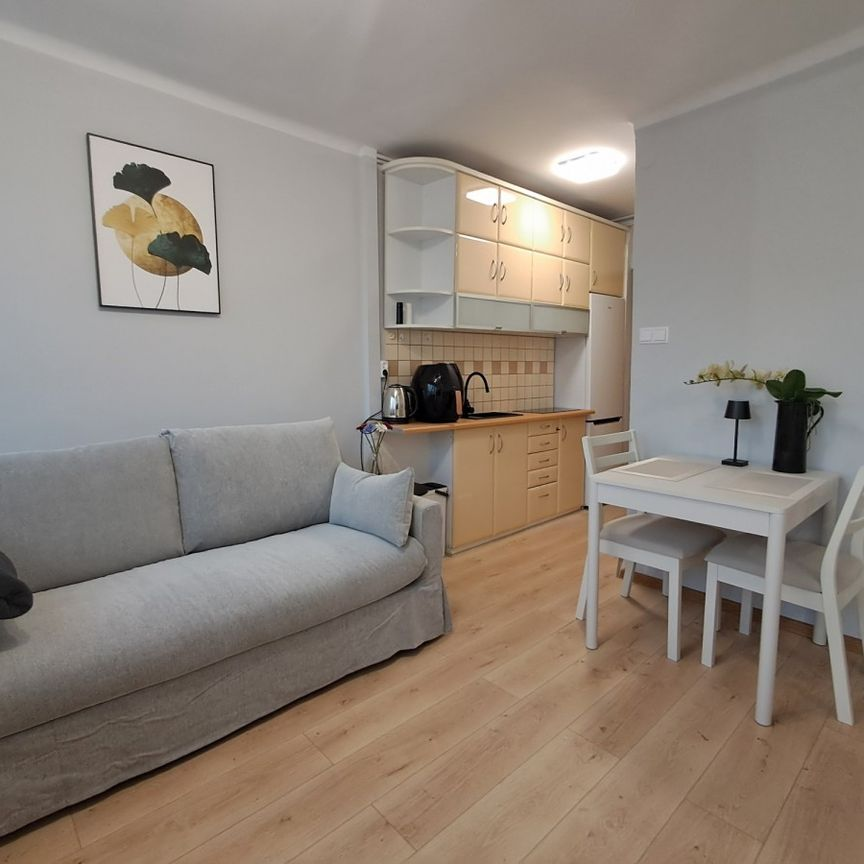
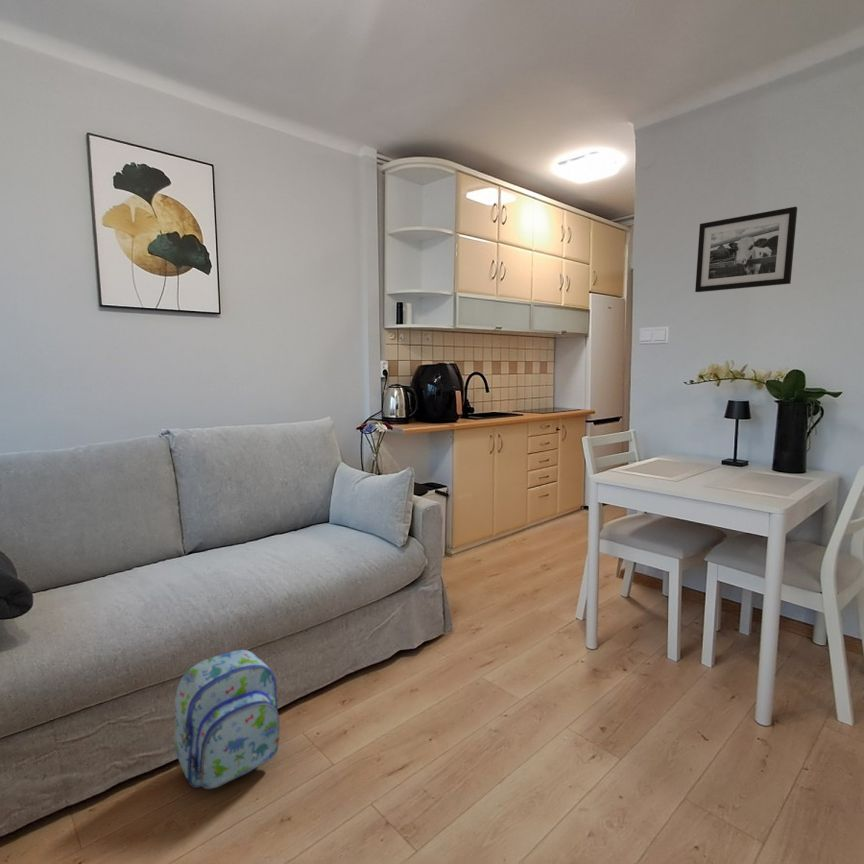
+ picture frame [694,206,798,293]
+ backpack [173,649,281,790]
